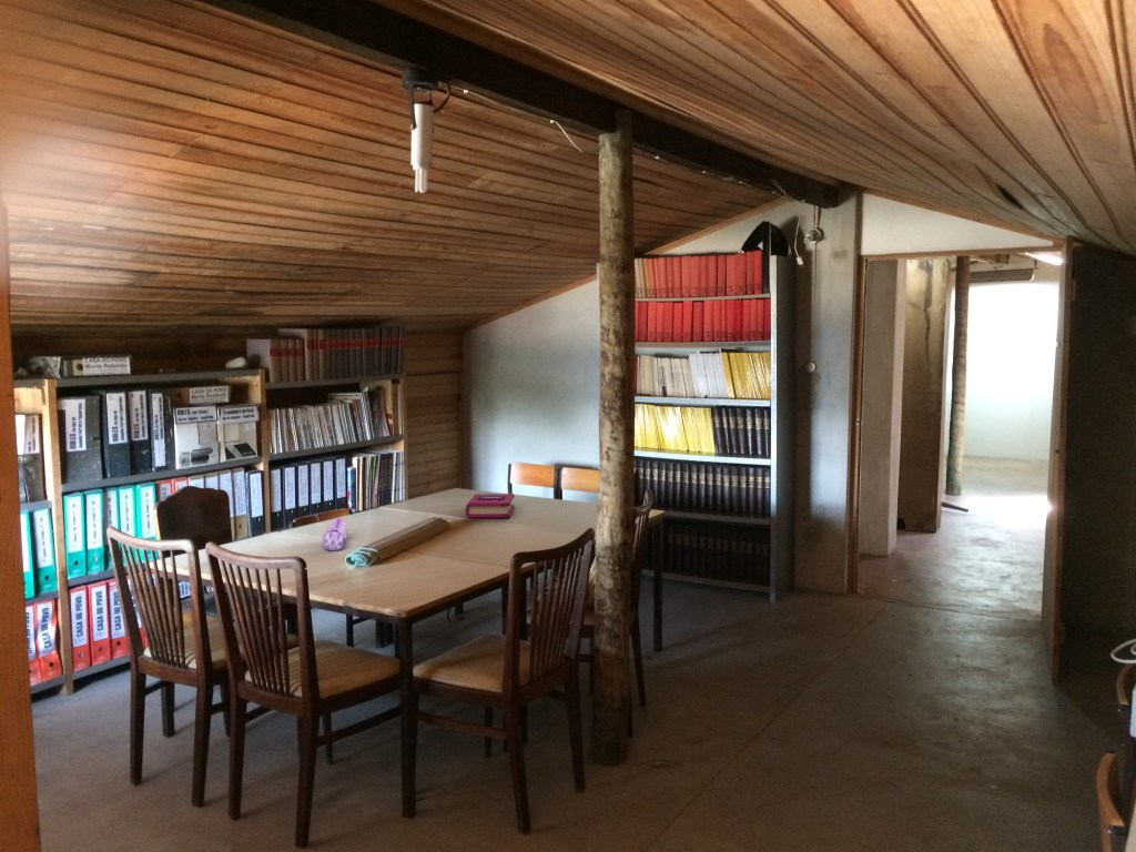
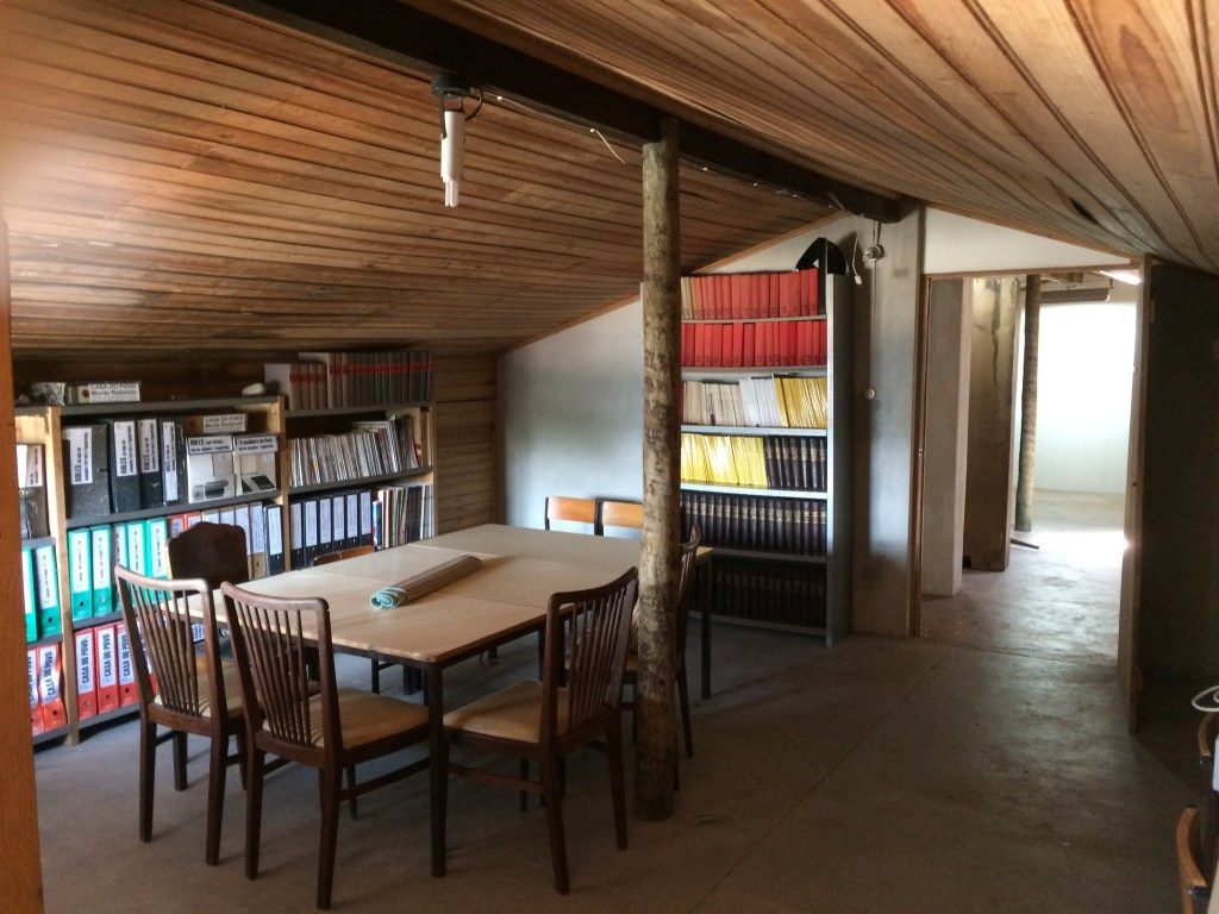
- pencil case [322,517,348,551]
- book [465,493,516,519]
